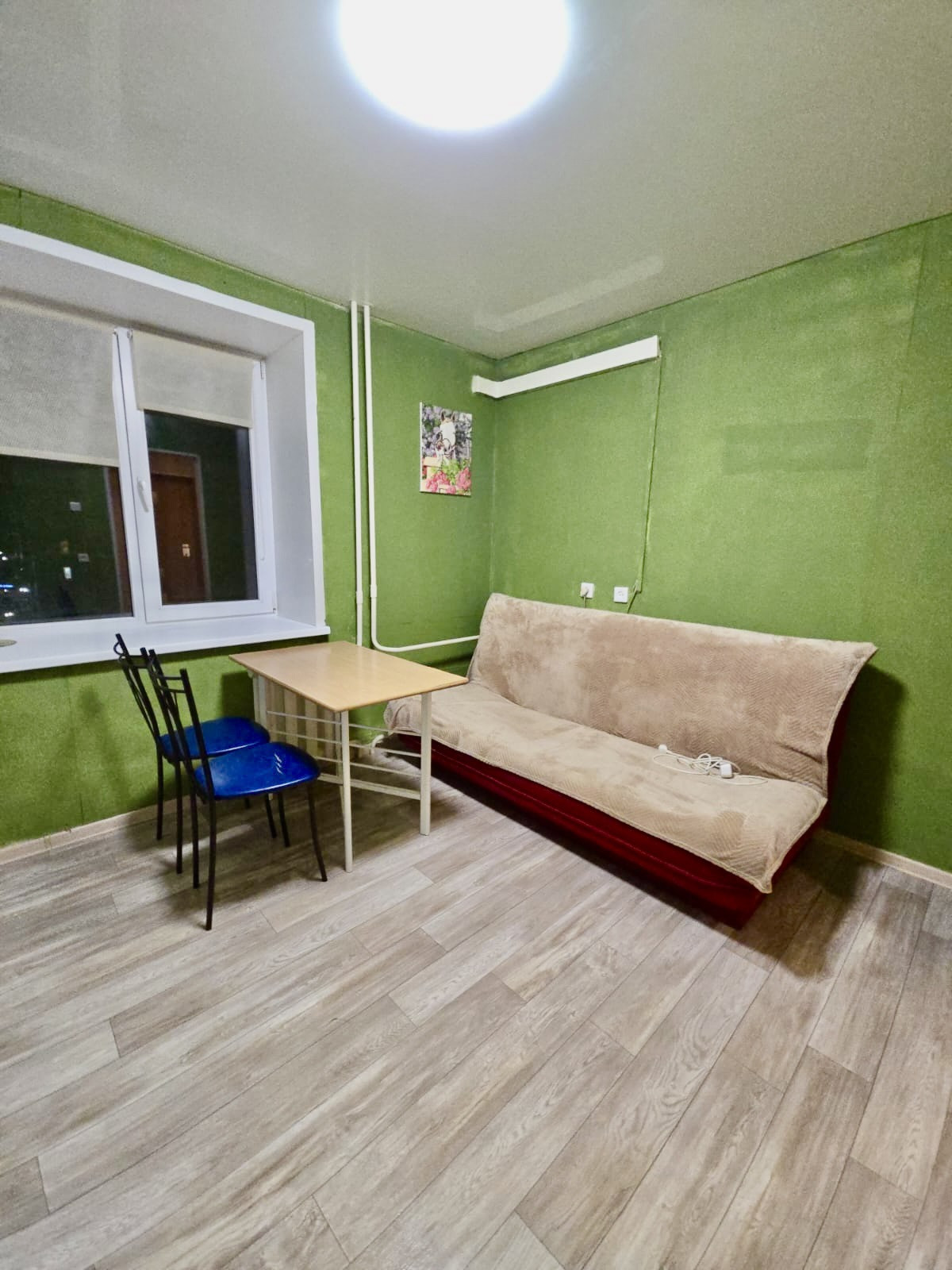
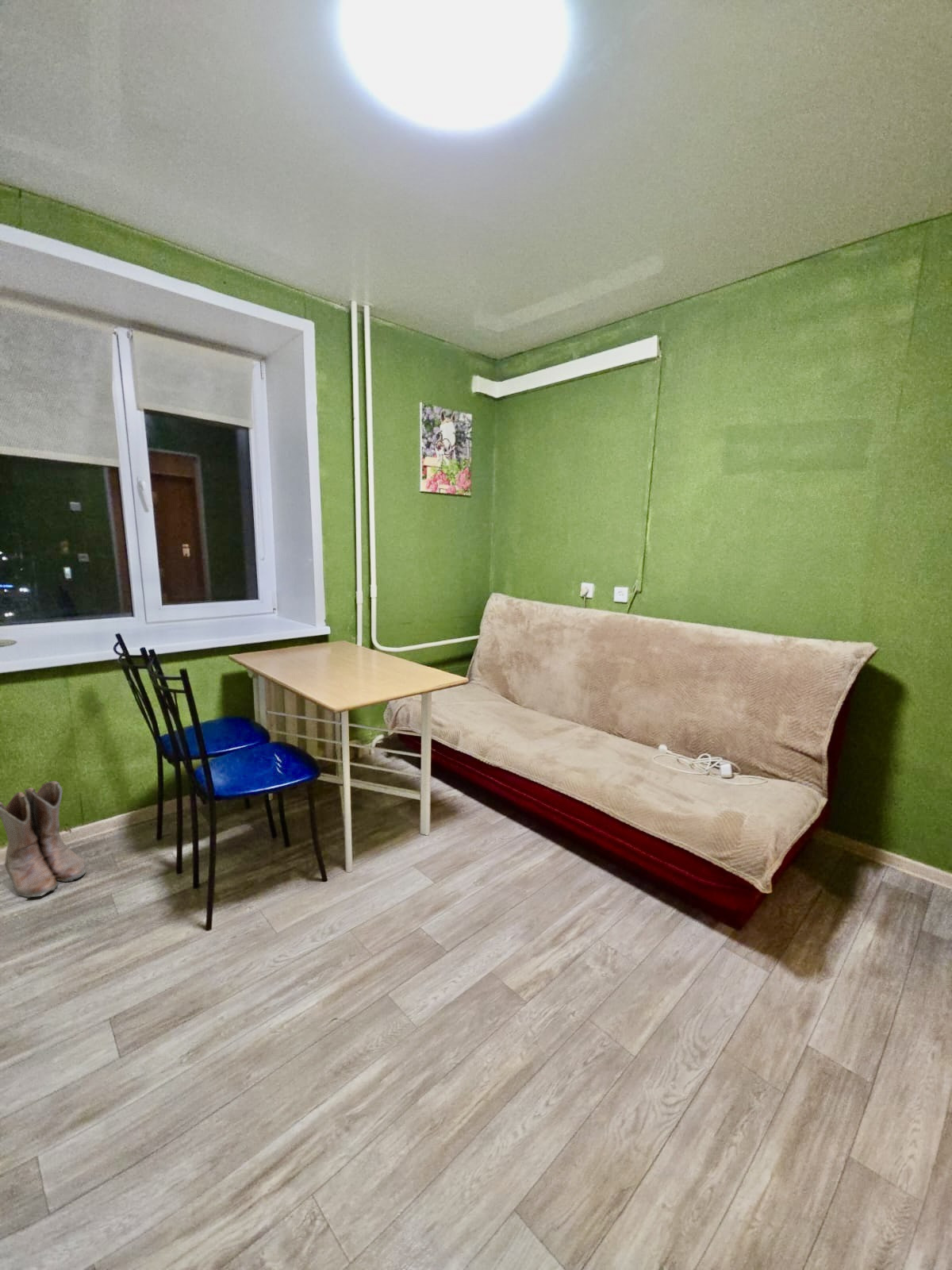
+ boots [0,780,87,899]
